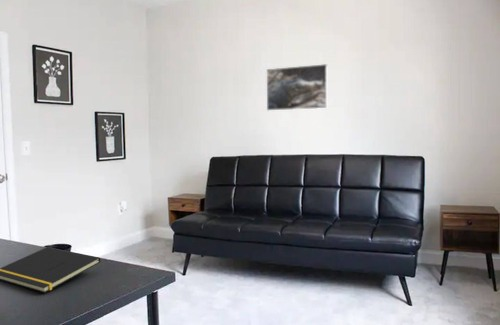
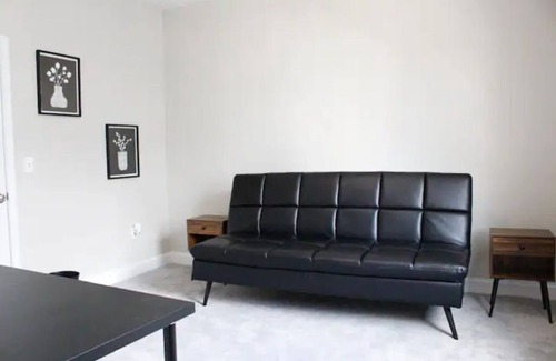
- notepad [0,246,102,294]
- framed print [266,63,328,112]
